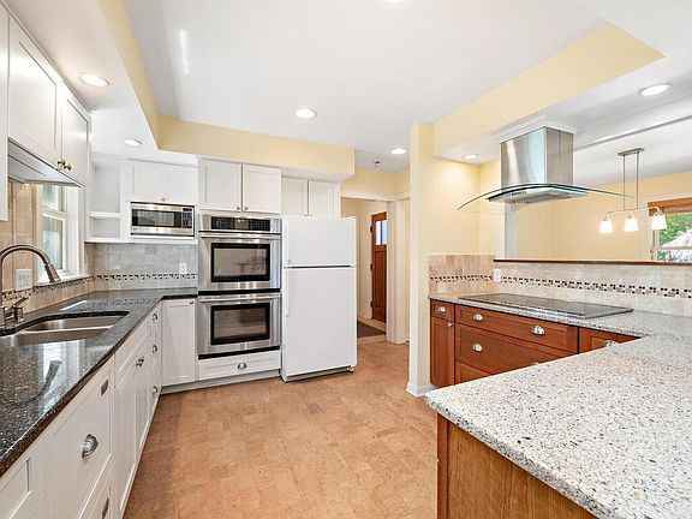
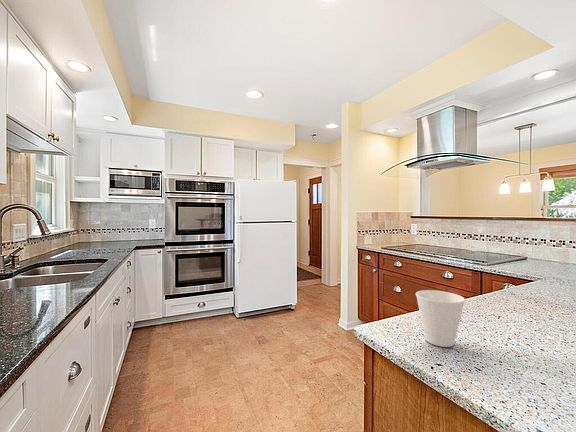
+ cup [415,289,466,348]
